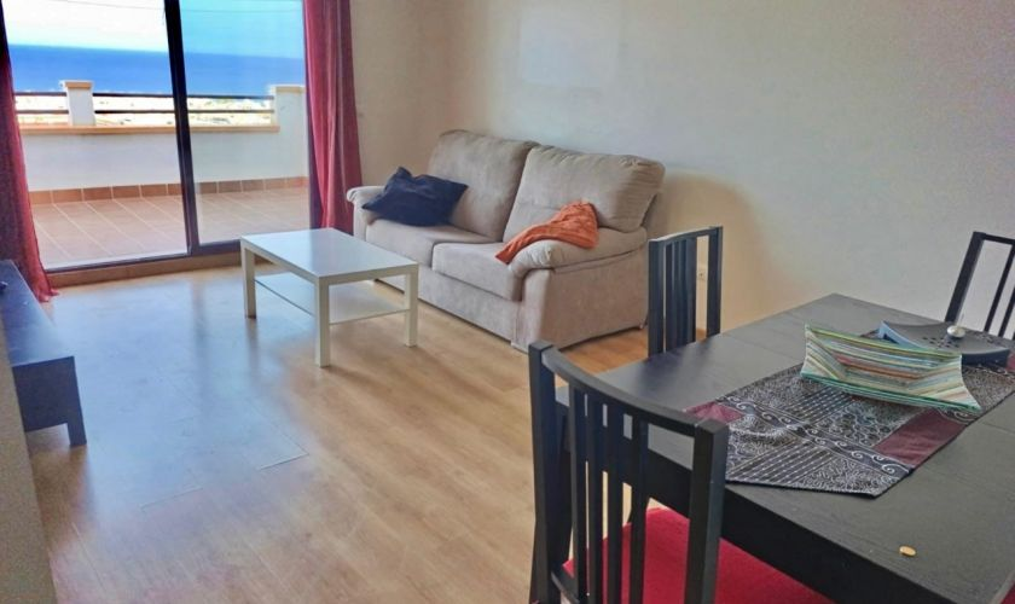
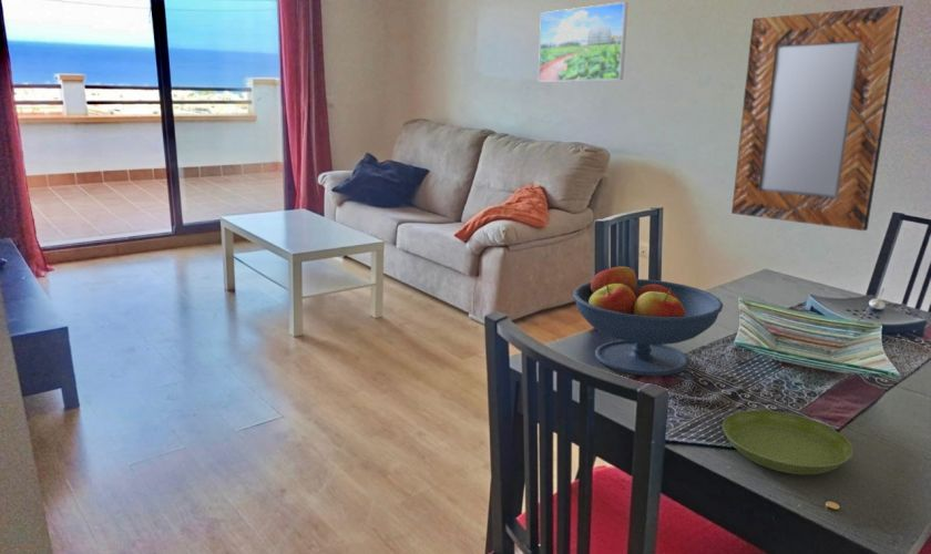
+ home mirror [730,4,904,232]
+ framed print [538,1,630,83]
+ saucer [722,409,855,475]
+ fruit bowl [572,263,725,377]
